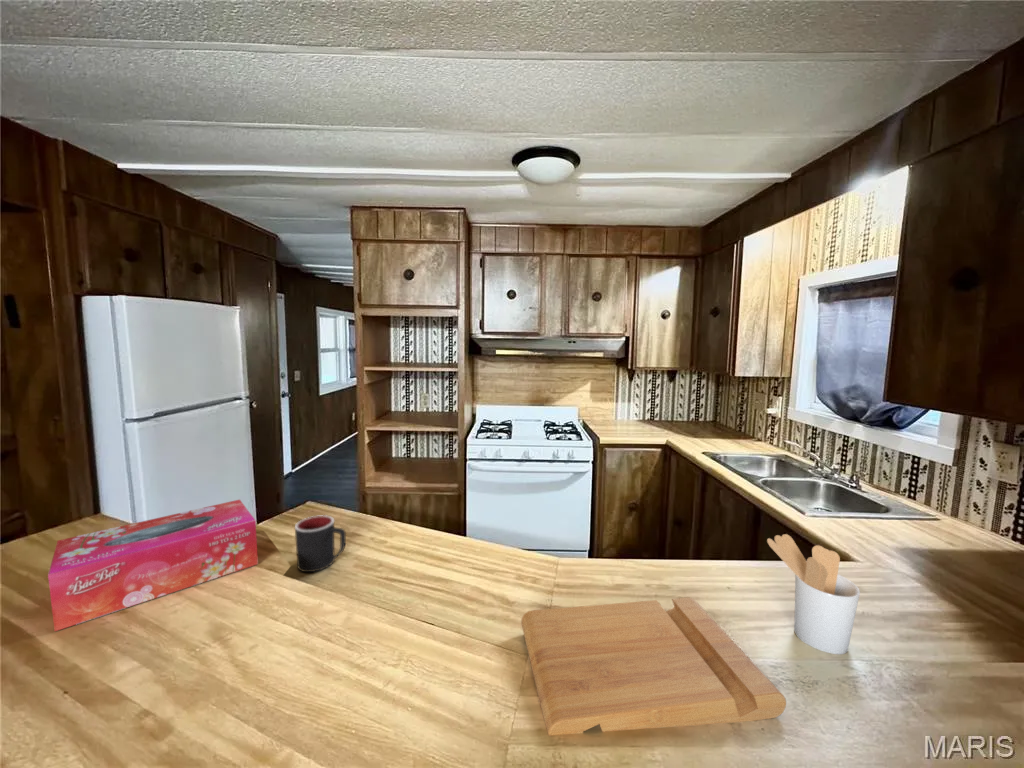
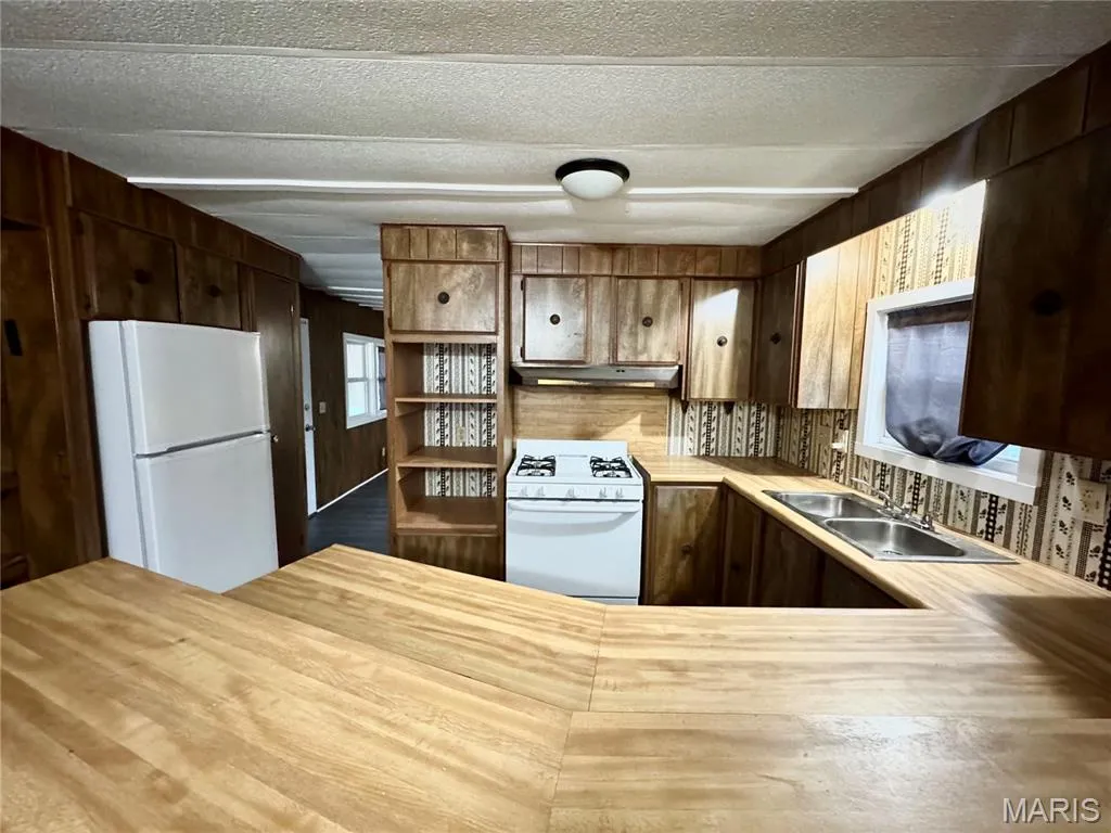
- cutting board [520,596,787,736]
- tissue box [47,498,259,632]
- mug [294,514,347,573]
- utensil holder [766,533,861,655]
